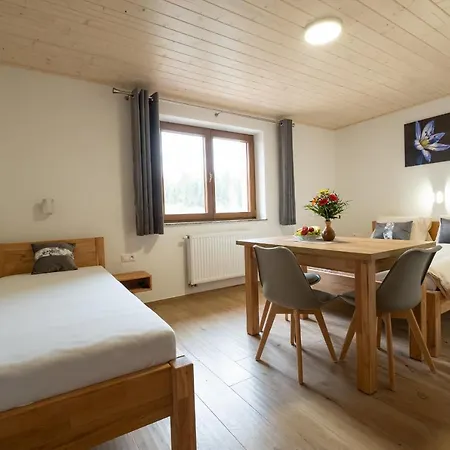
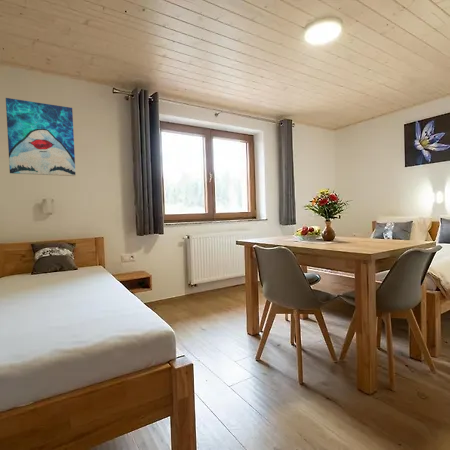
+ wall art [5,97,77,177]
